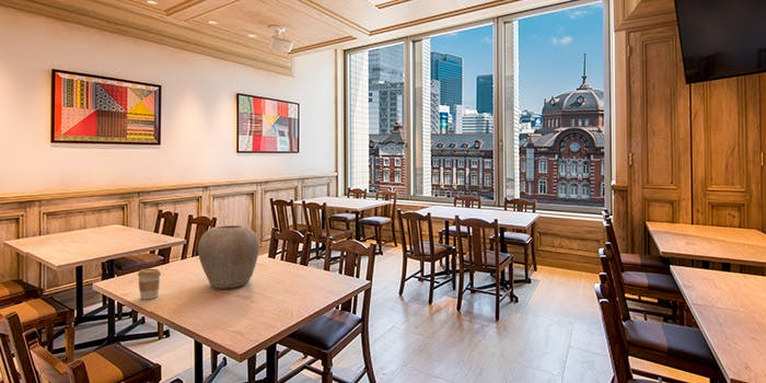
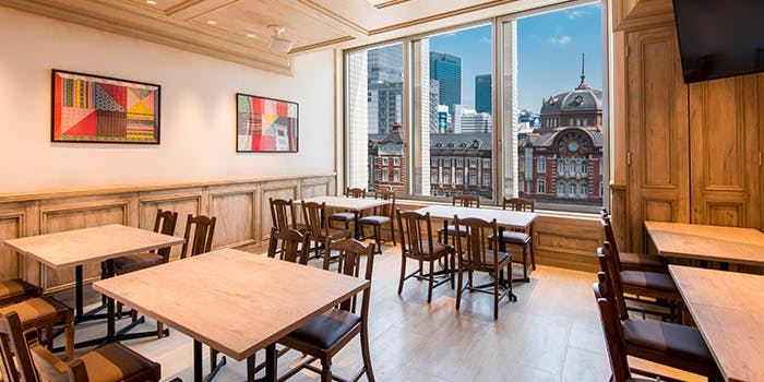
- vase [197,224,260,289]
- coffee cup [137,268,162,300]
